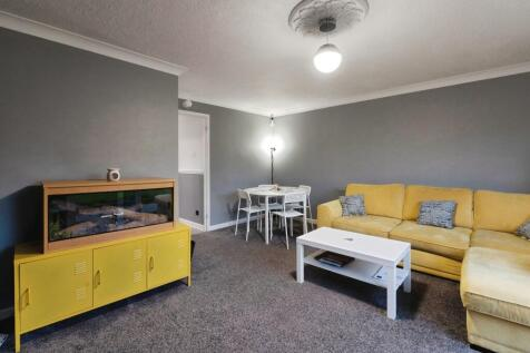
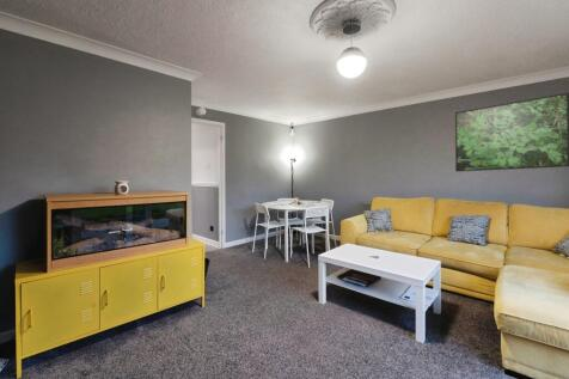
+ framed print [454,92,569,172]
